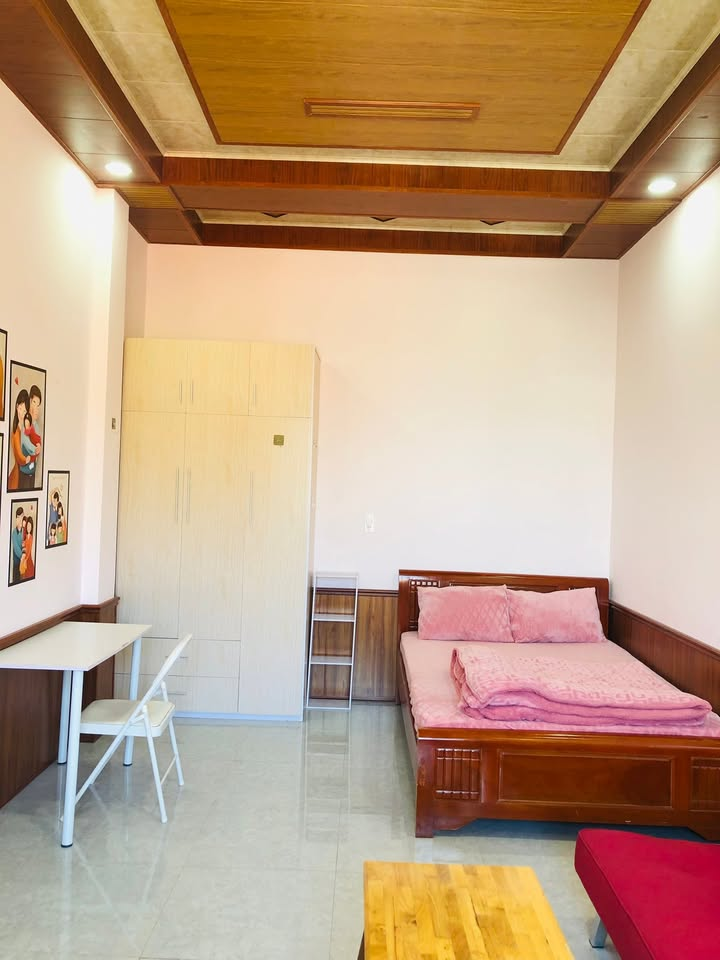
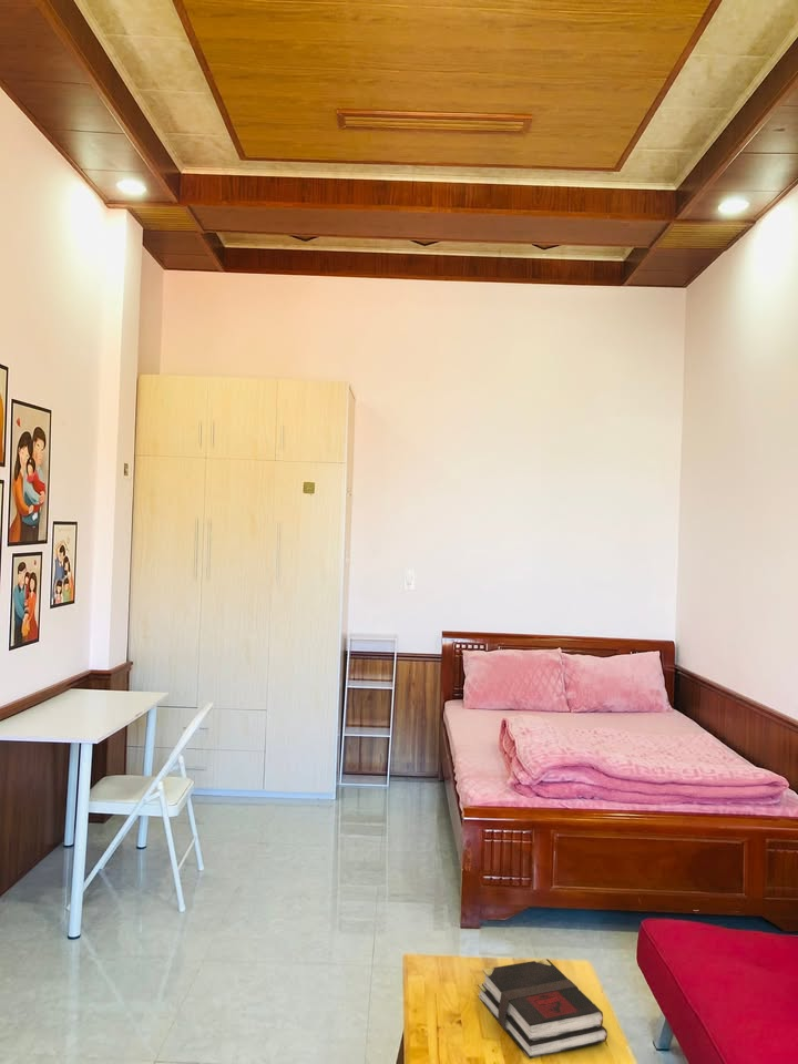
+ book [477,958,608,1060]
